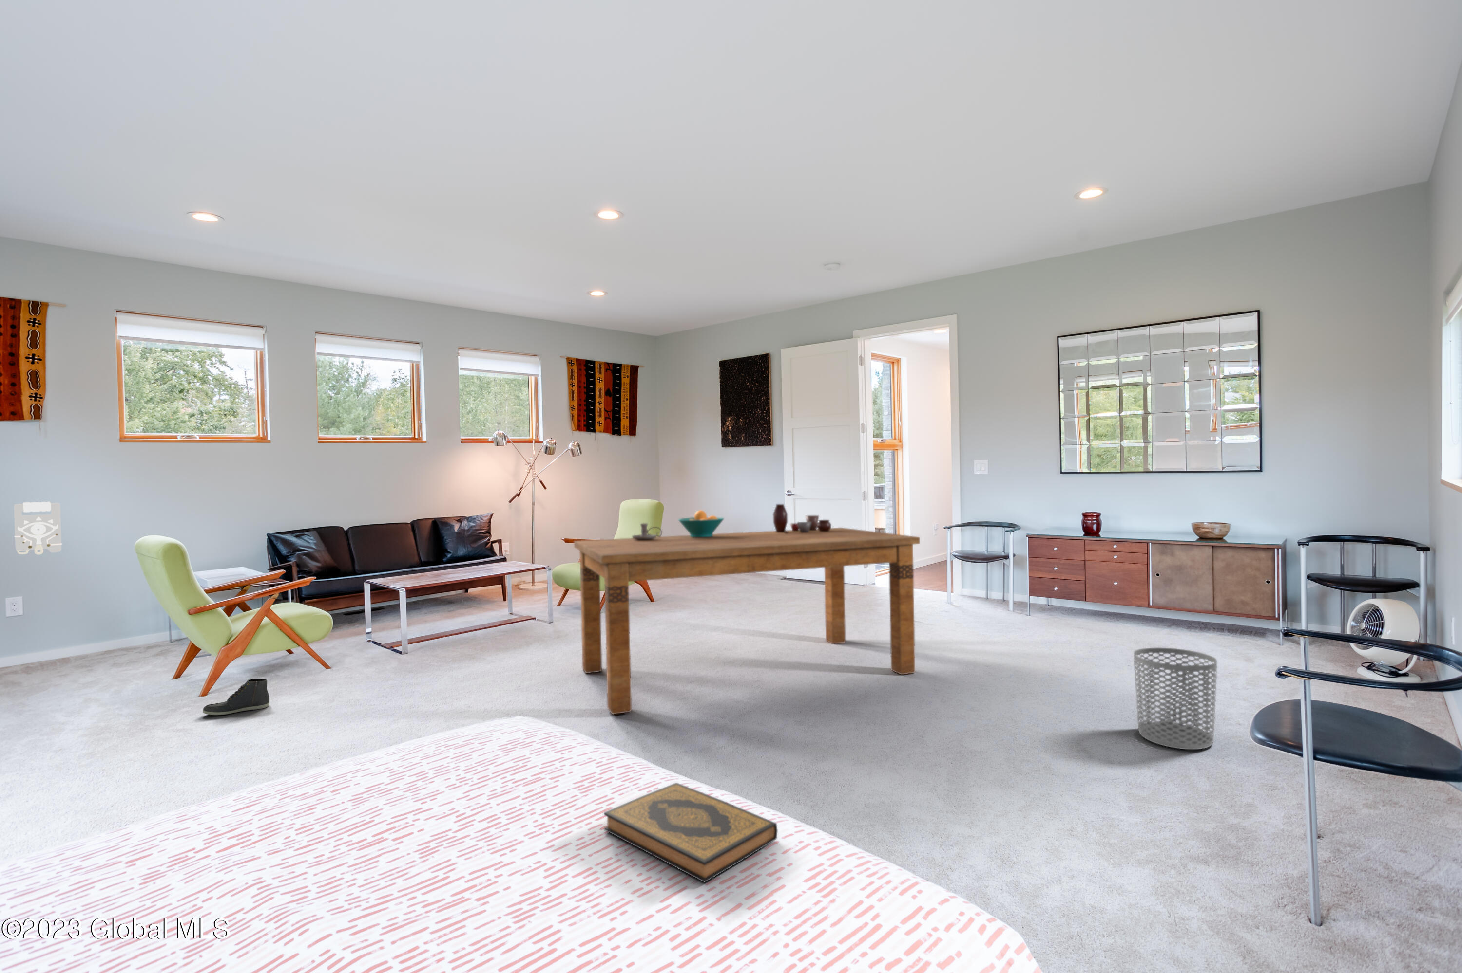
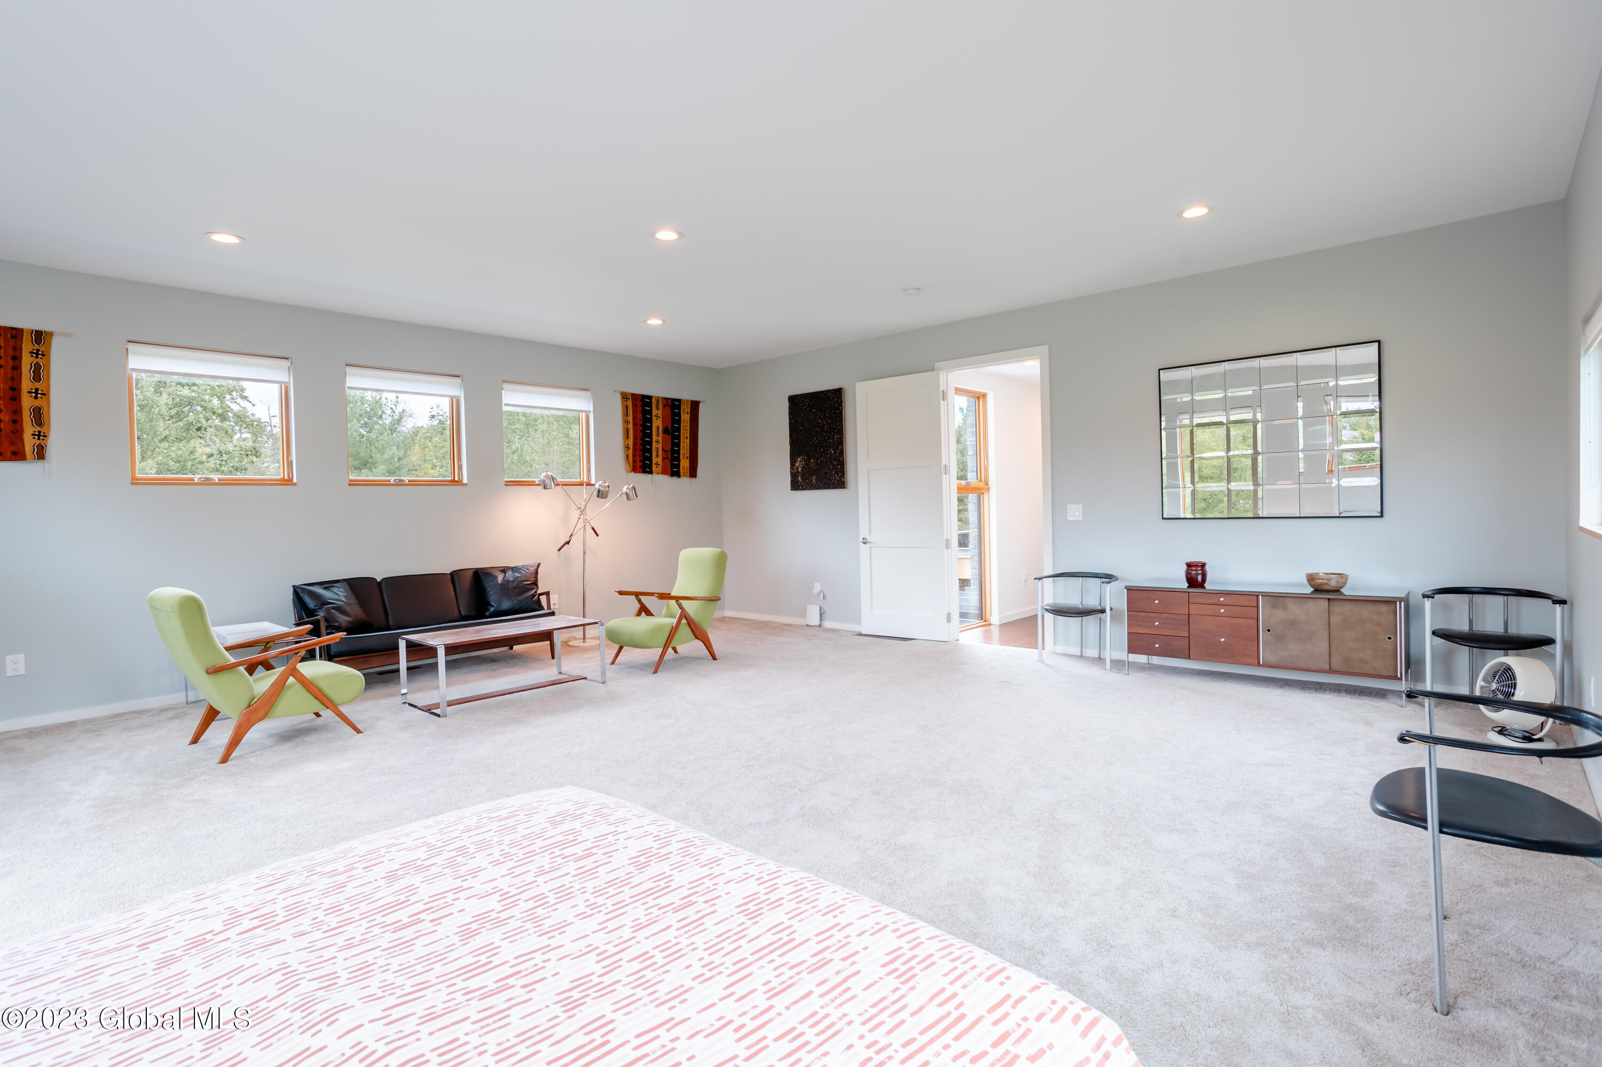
- waste bin [1133,647,1217,750]
- dining table [574,527,921,715]
- fruit bowl [677,509,725,538]
- hardback book [603,782,778,883]
- sneaker [202,679,270,716]
- wall decoration [14,502,63,555]
- candle holder [632,522,663,541]
- pottery set [773,504,832,533]
